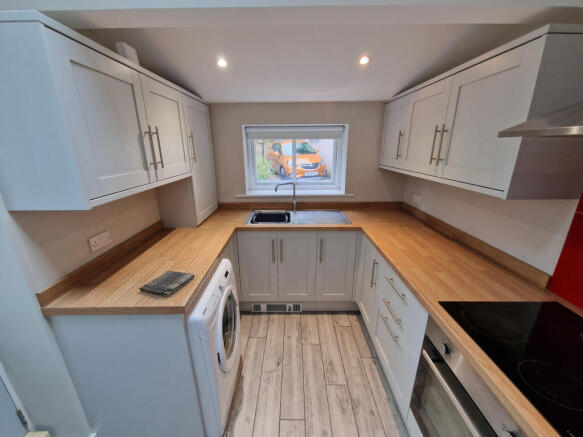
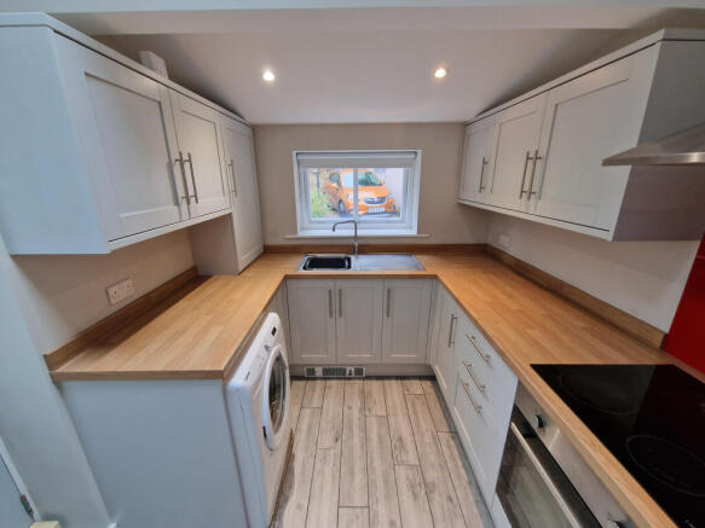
- dish towel [138,270,196,297]
